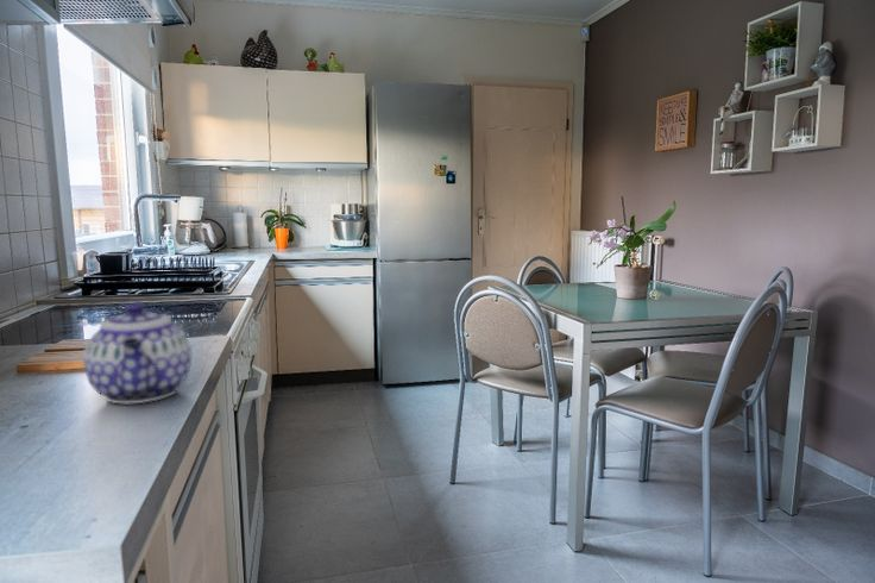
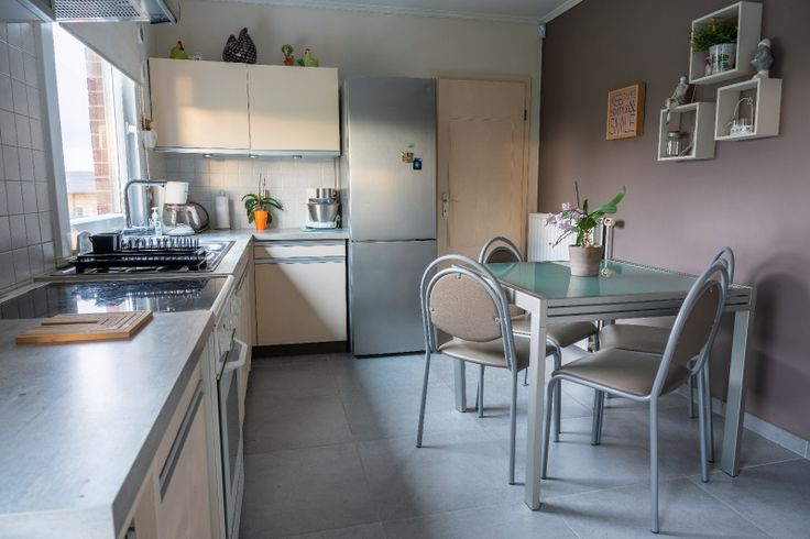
- teapot [82,301,193,405]
